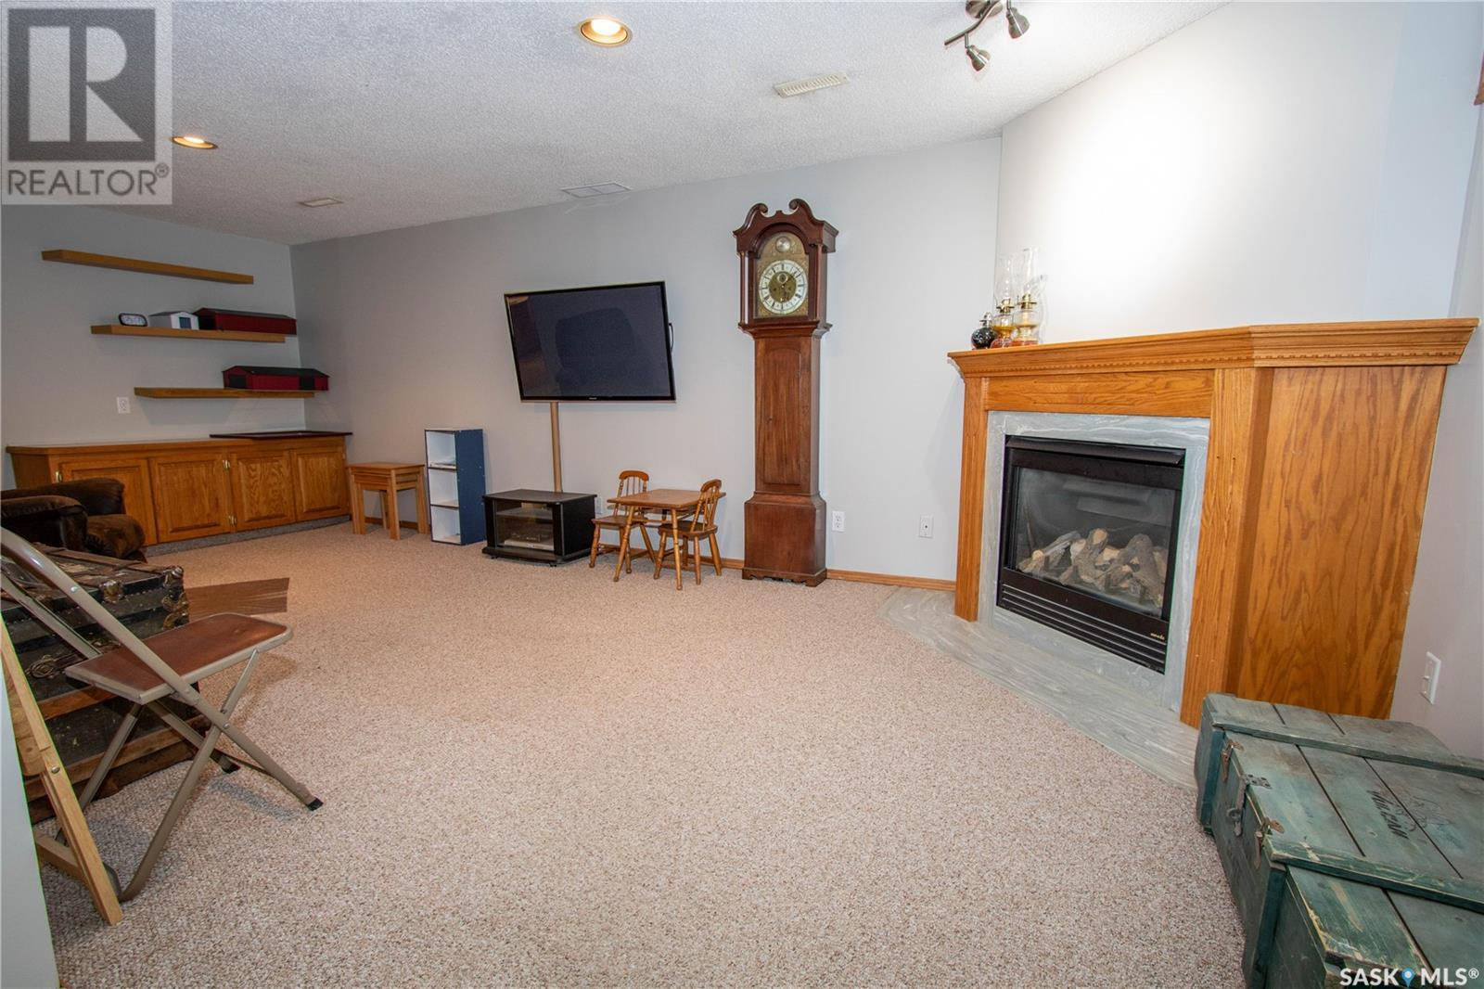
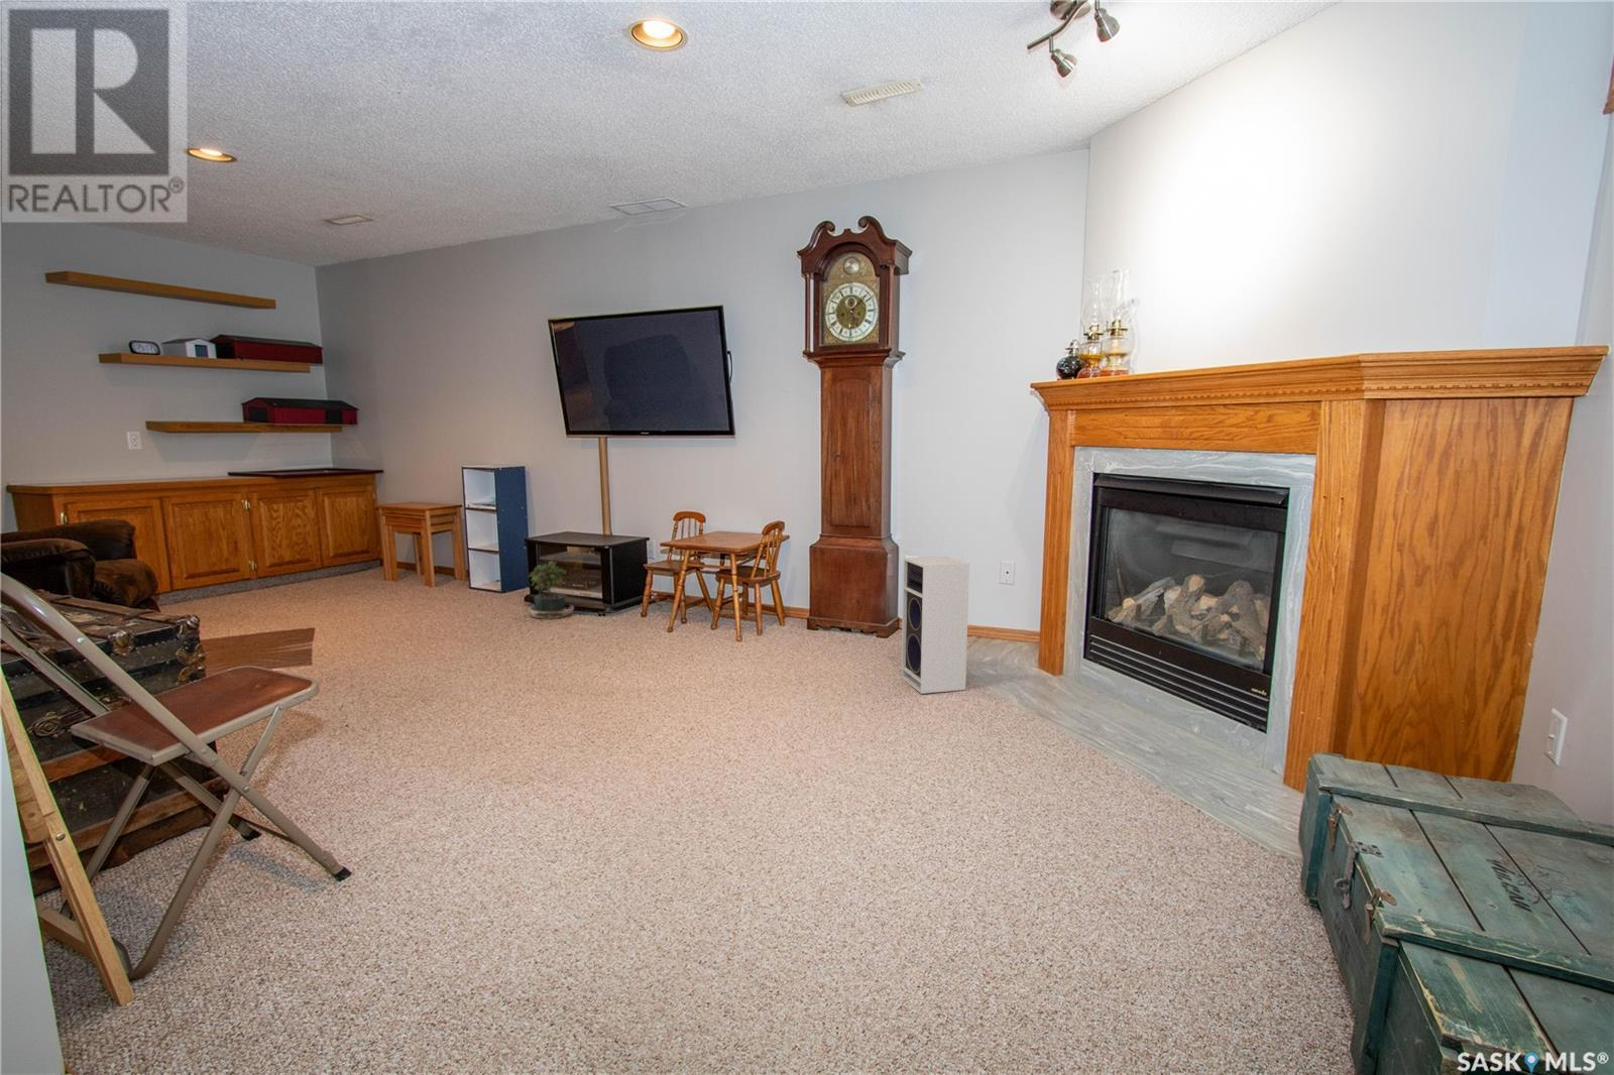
+ potted plant [512,560,575,619]
+ speaker [900,555,971,695]
